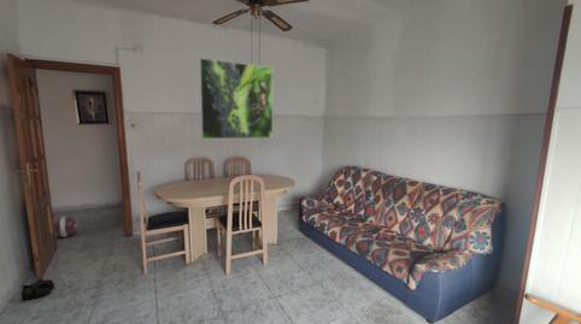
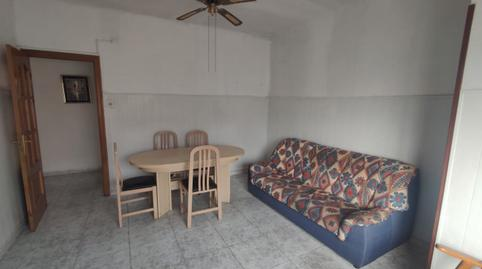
- ball [53,216,78,238]
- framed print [199,57,274,140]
- boots [19,278,55,301]
